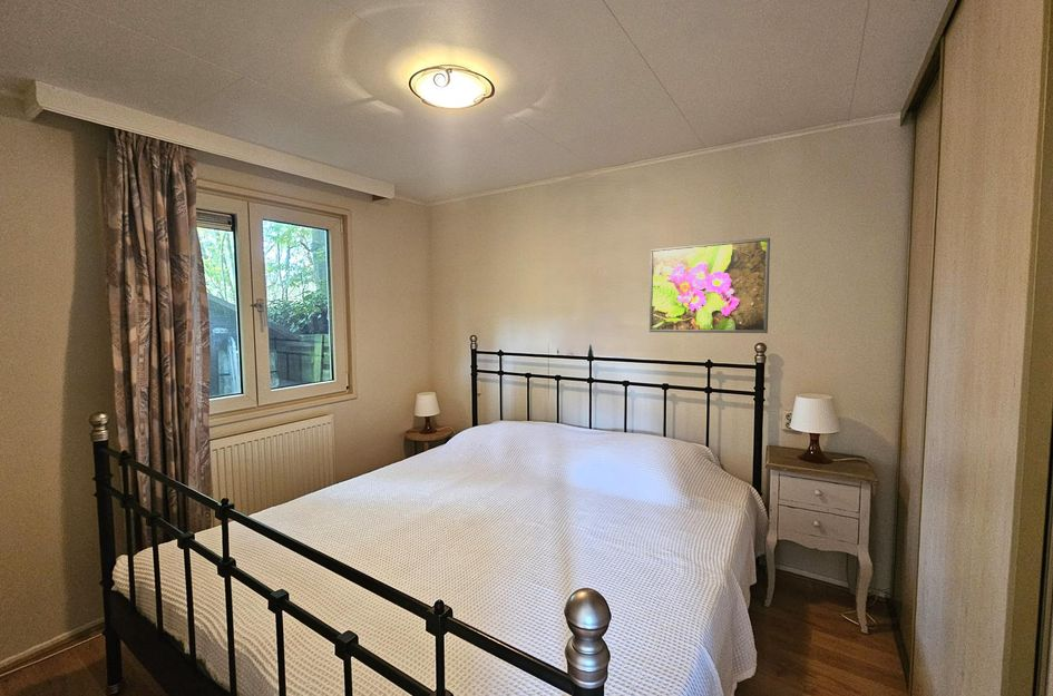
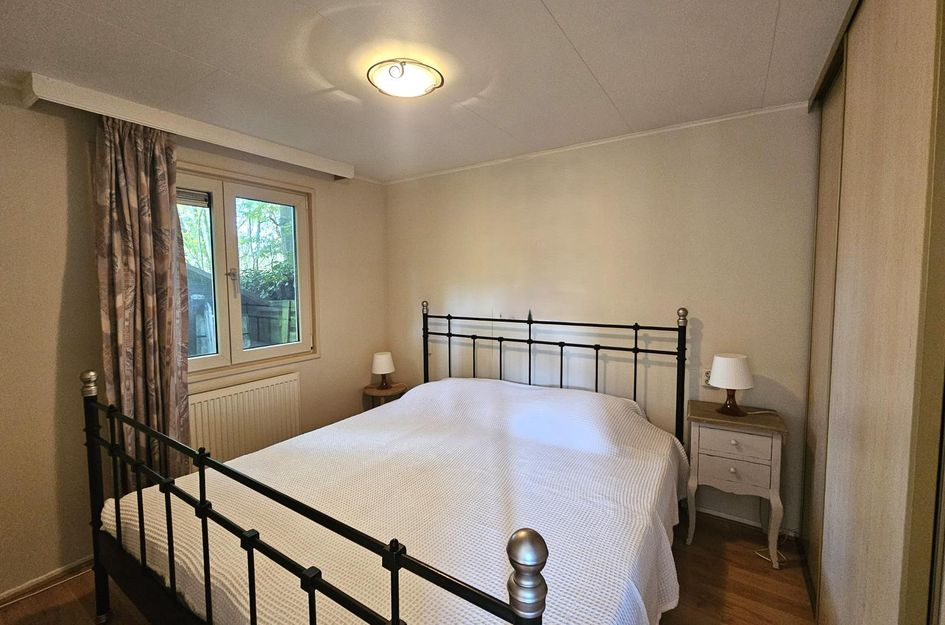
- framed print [649,237,771,334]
